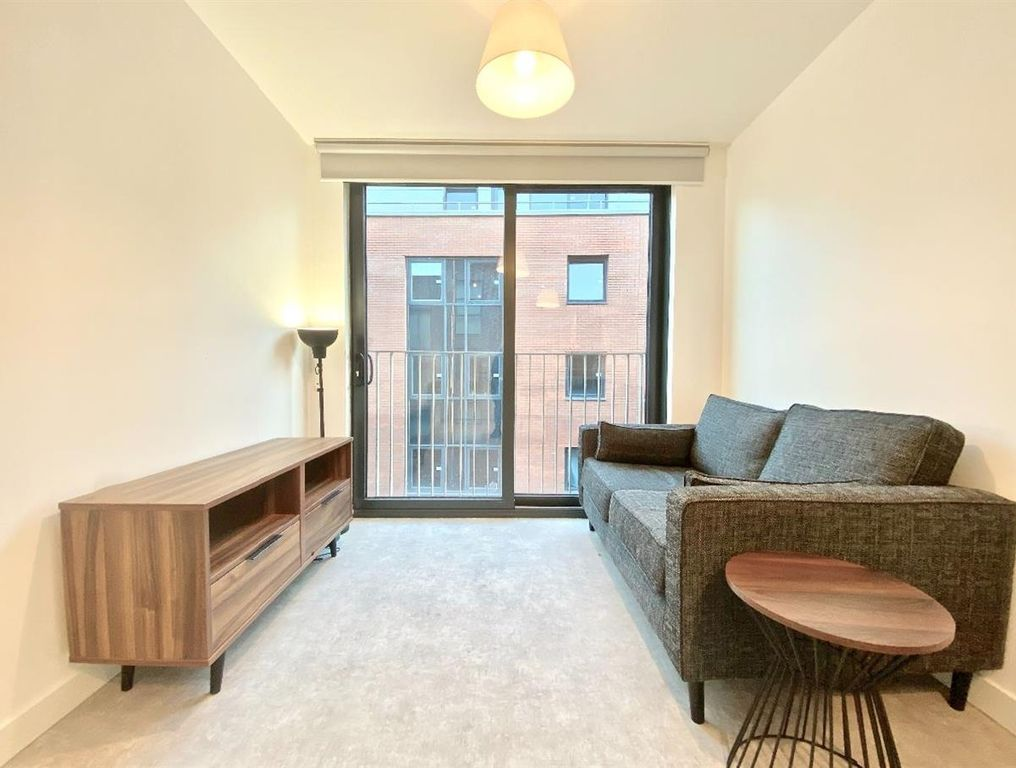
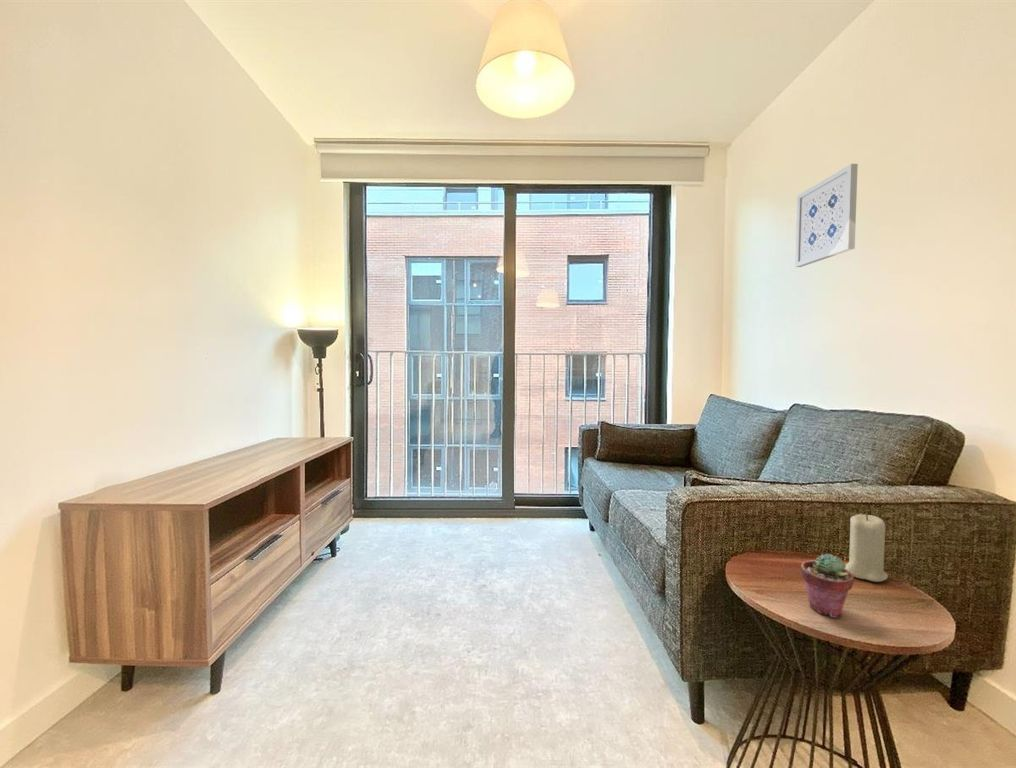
+ candle [845,513,889,583]
+ potted succulent [800,552,855,619]
+ wall art [794,163,859,268]
